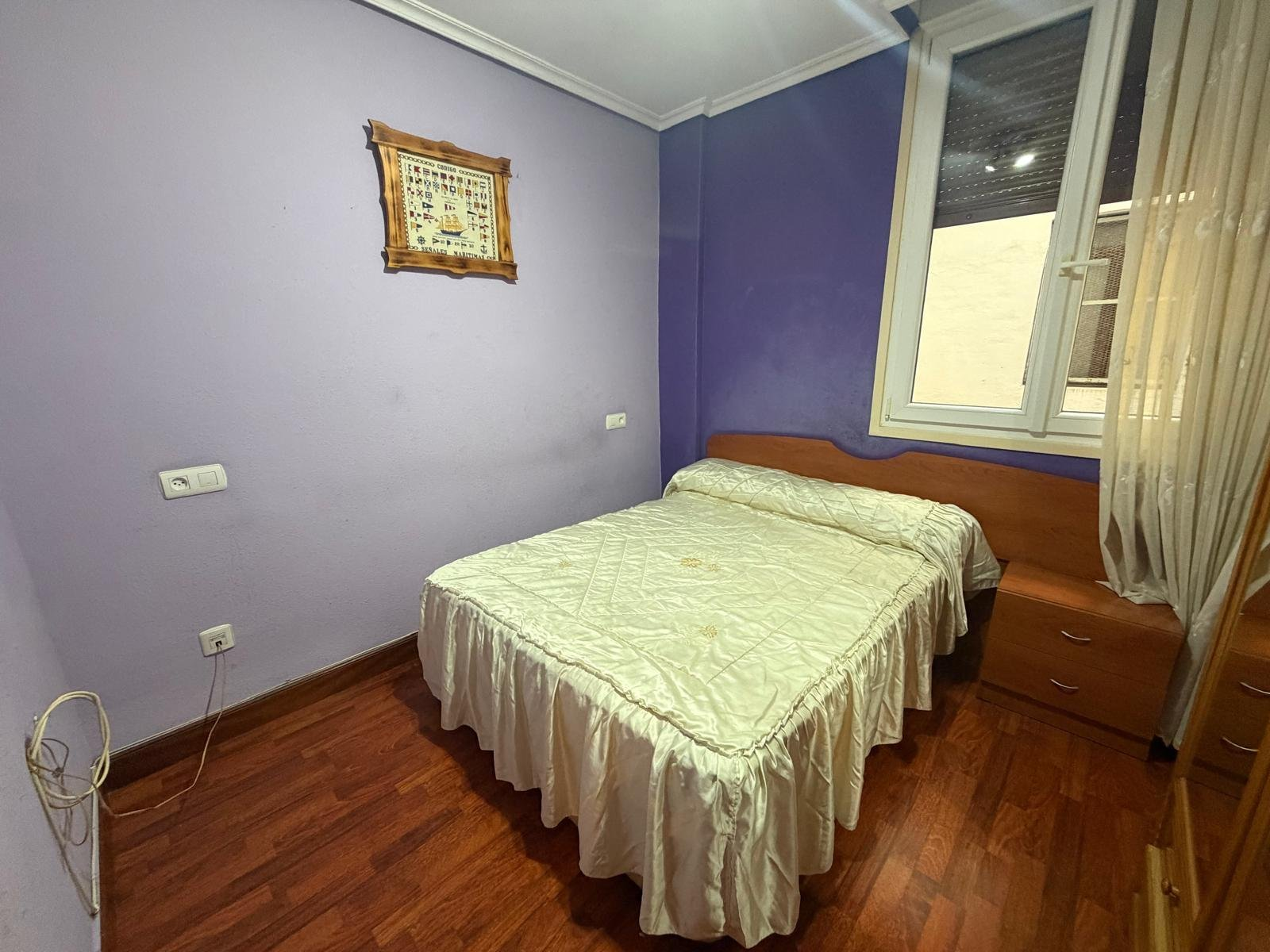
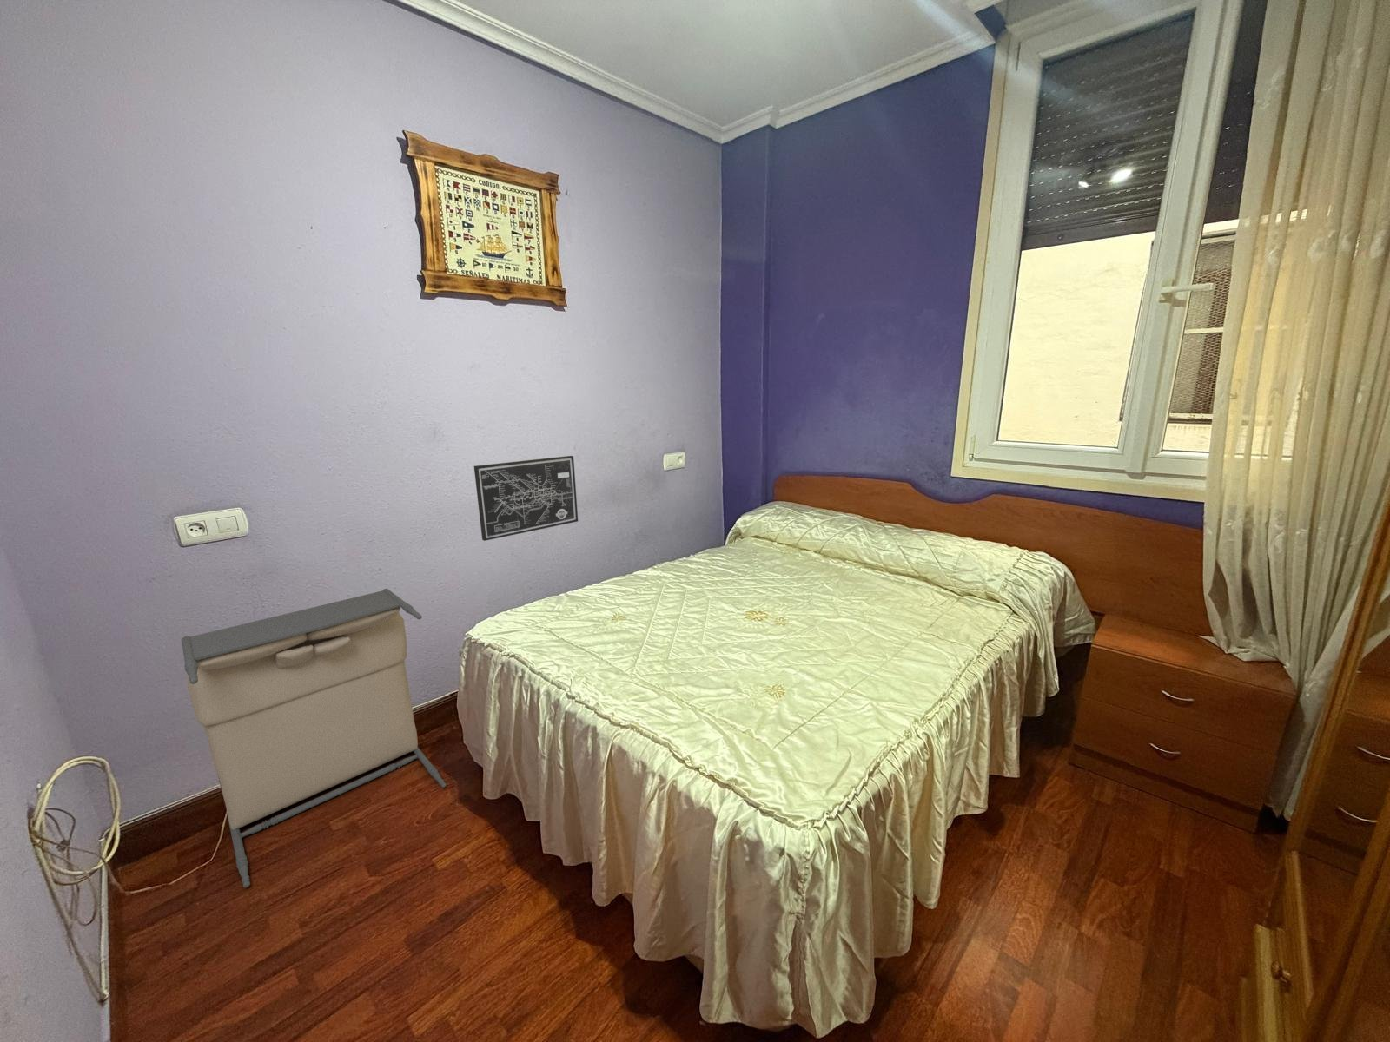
+ wall art [474,455,579,542]
+ laundry hamper [181,588,448,889]
